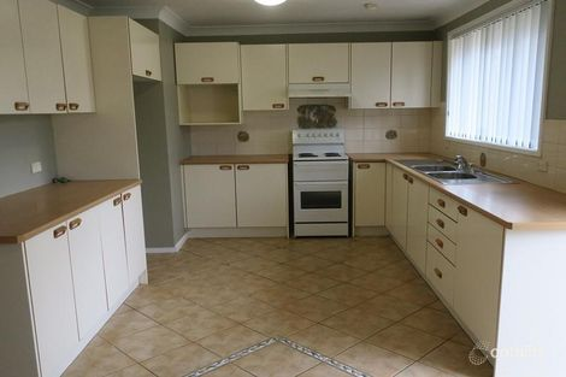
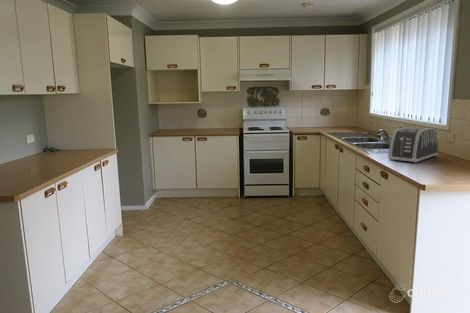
+ toaster [387,126,439,164]
